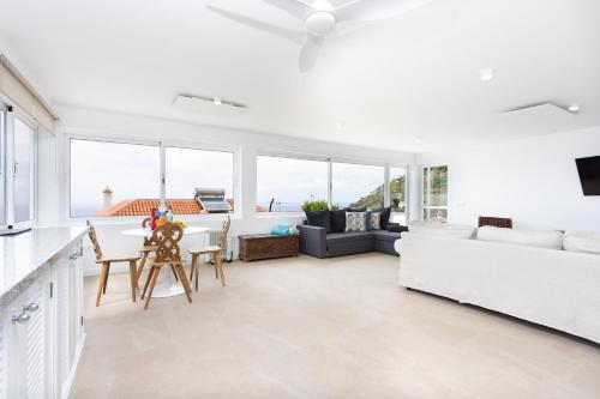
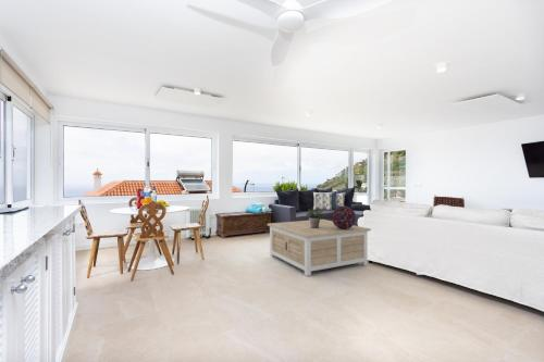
+ decorative sphere [331,205,357,229]
+ potted plant [305,208,325,228]
+ coffee table [267,219,372,277]
